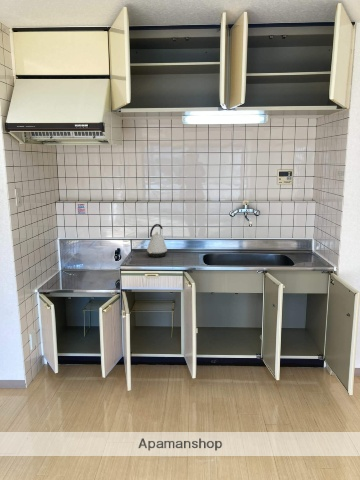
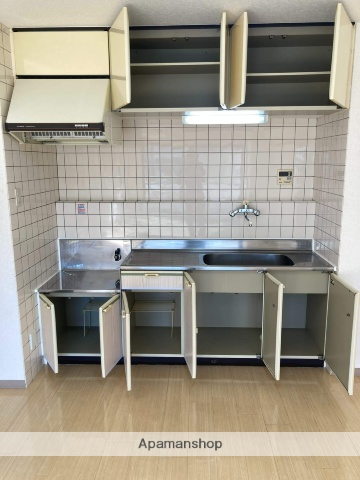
- kettle [146,223,168,258]
